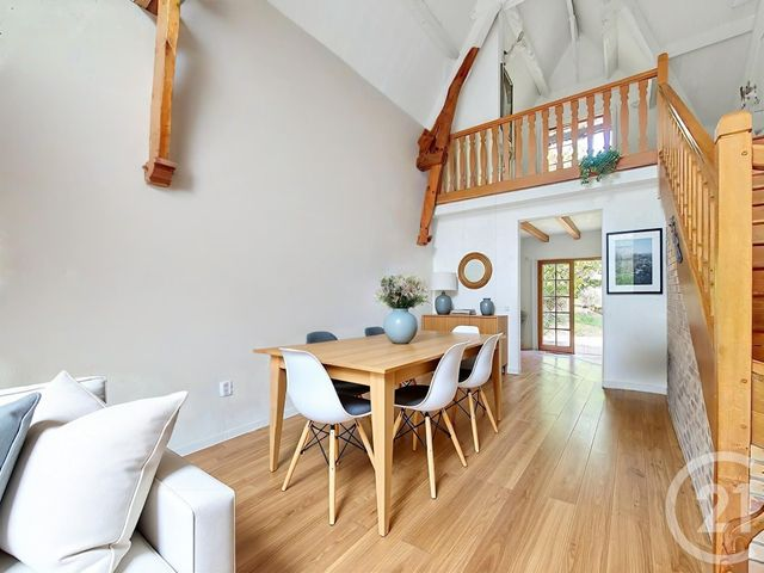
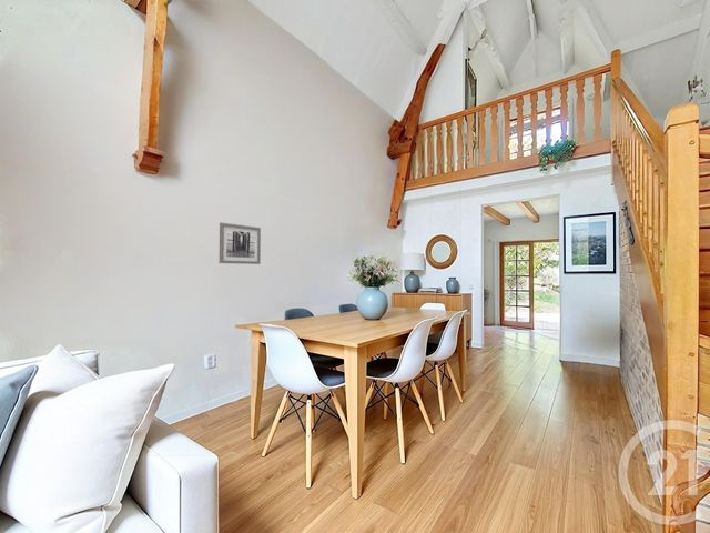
+ wall art [219,221,262,265]
